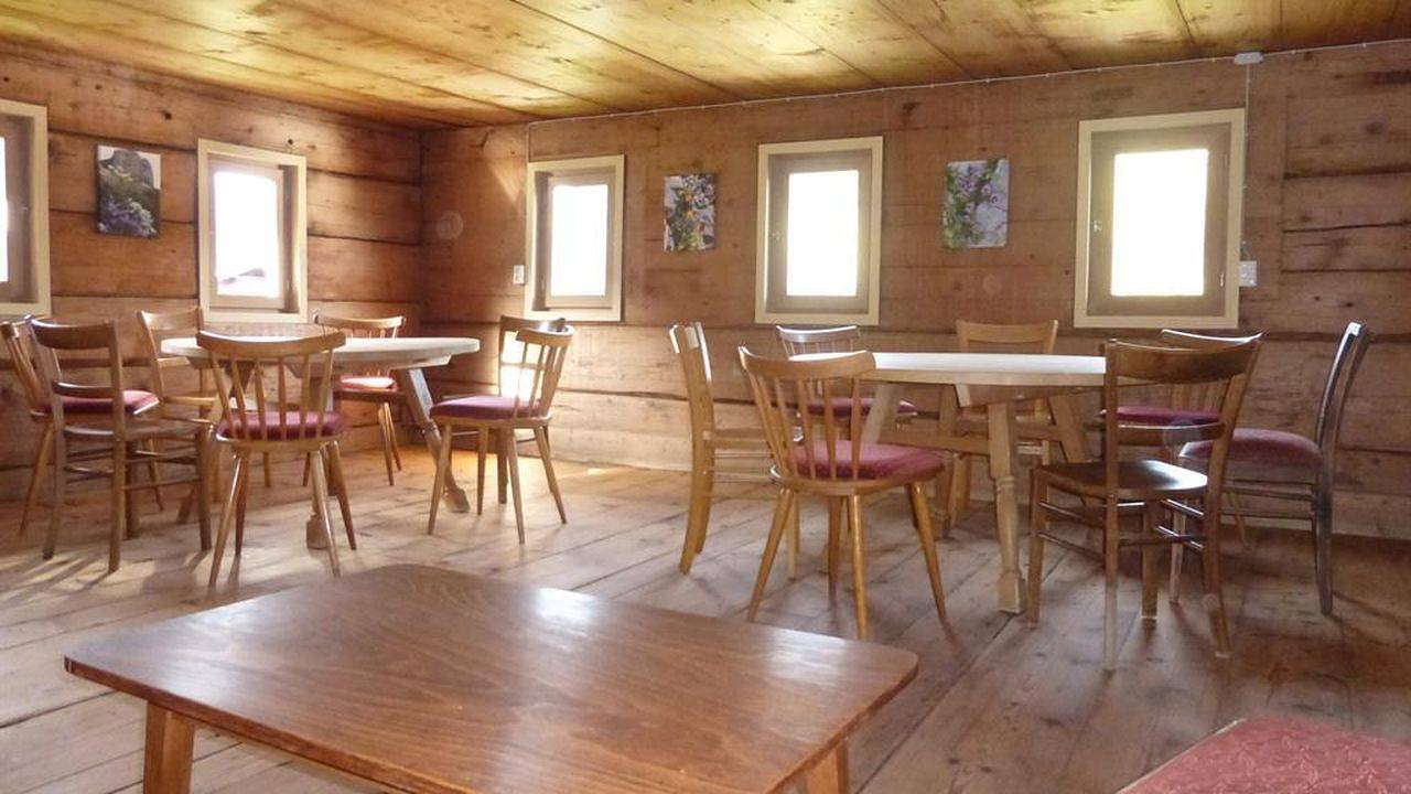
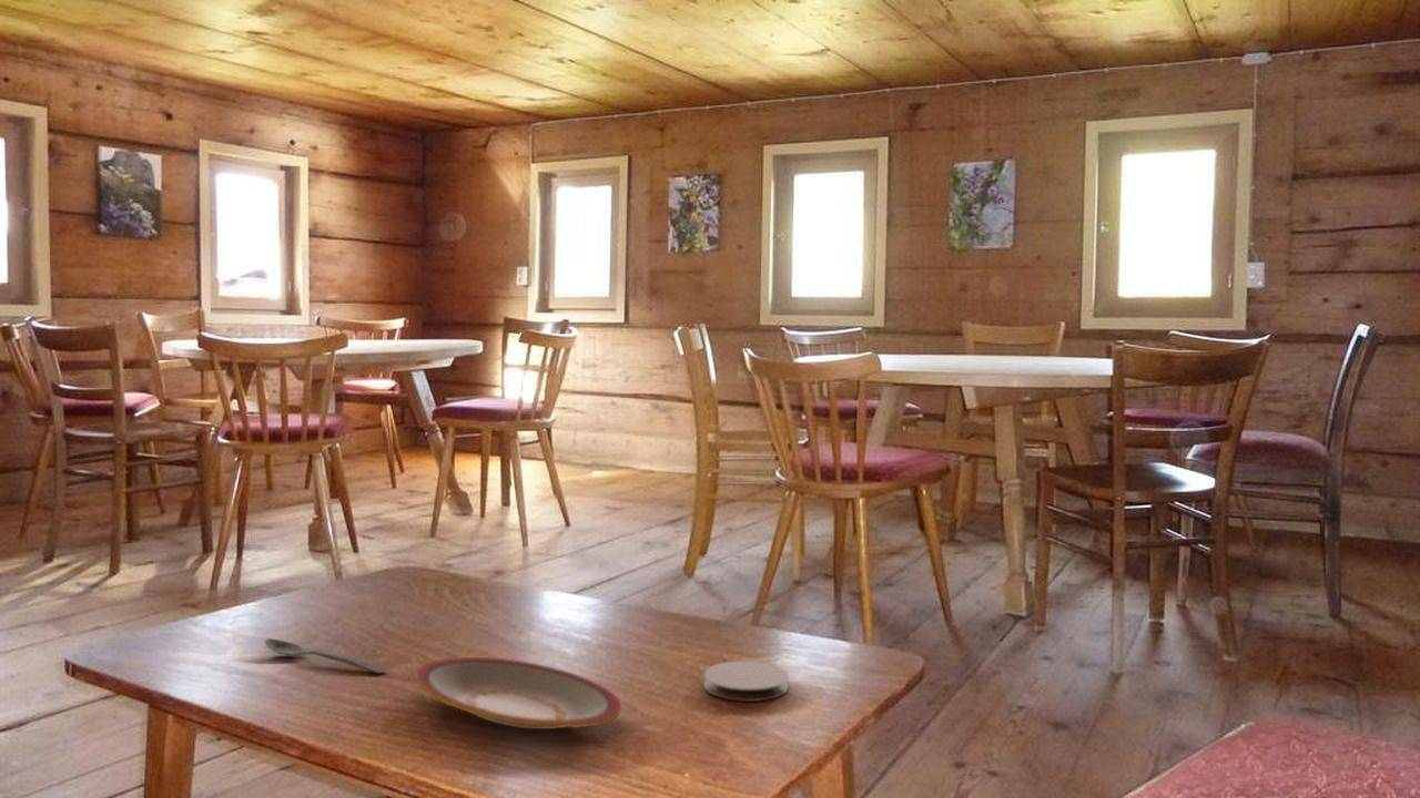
+ plate [416,656,622,730]
+ coaster [702,661,790,703]
+ spoon [264,637,387,675]
